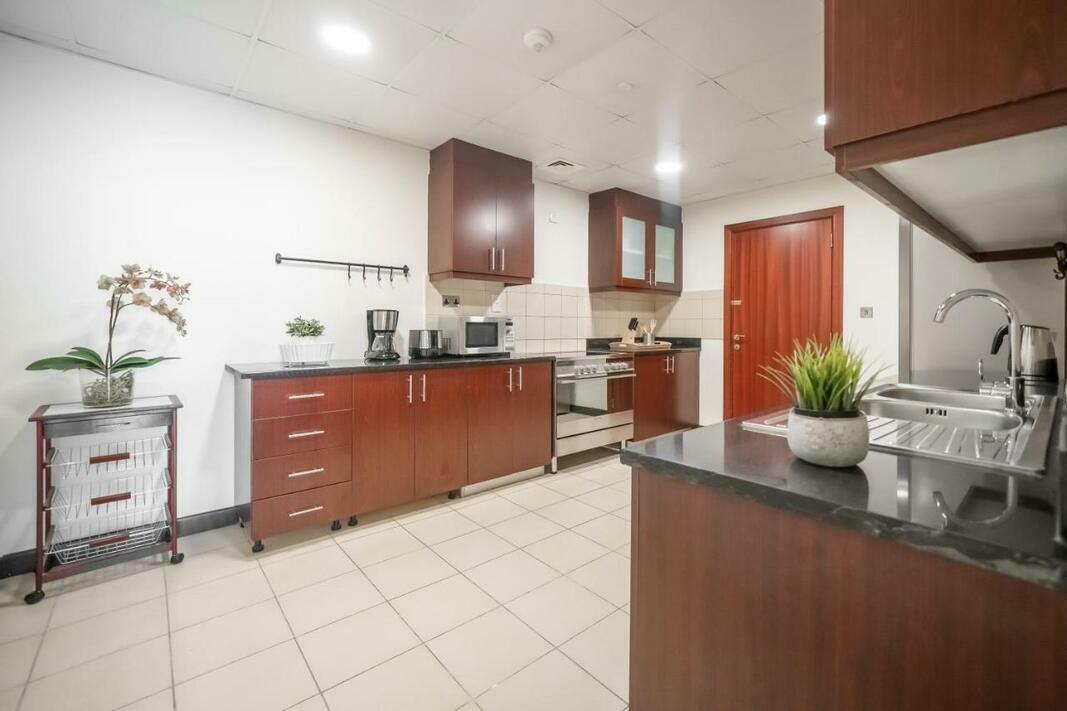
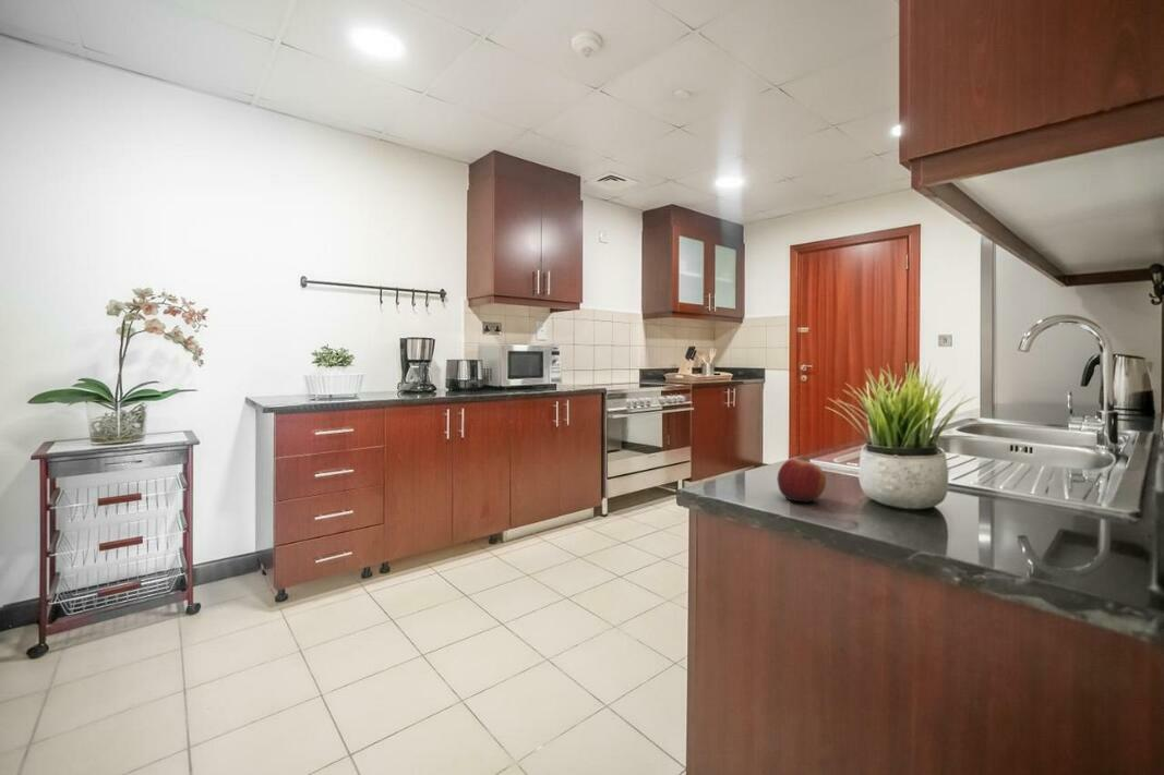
+ apple [776,457,827,504]
